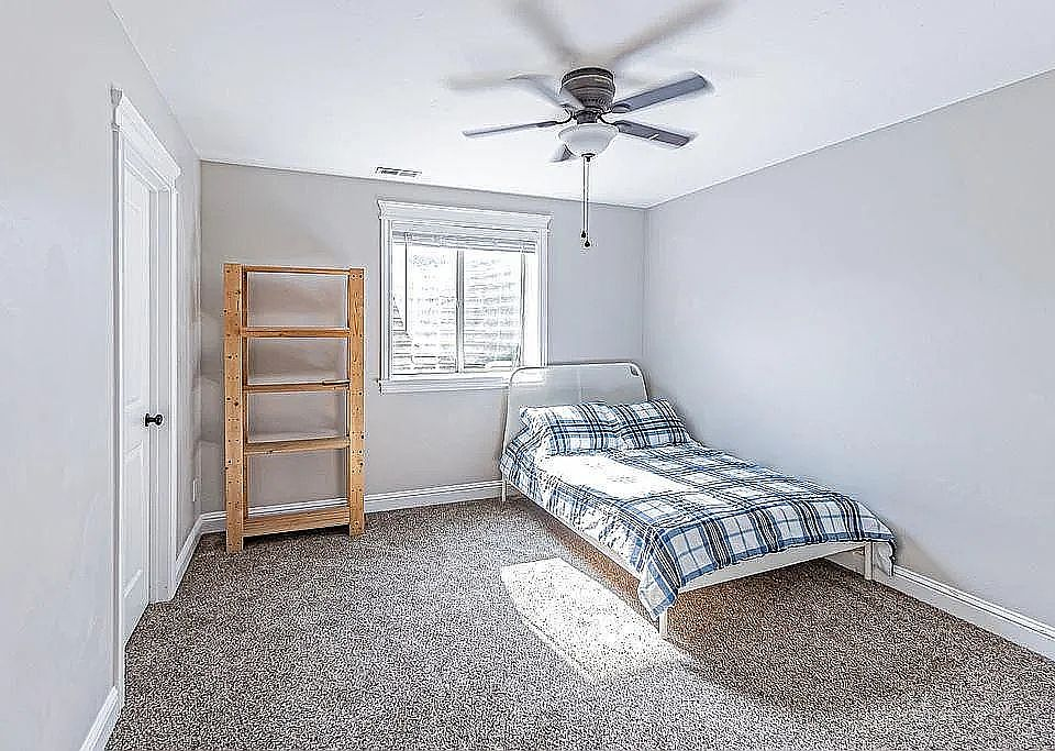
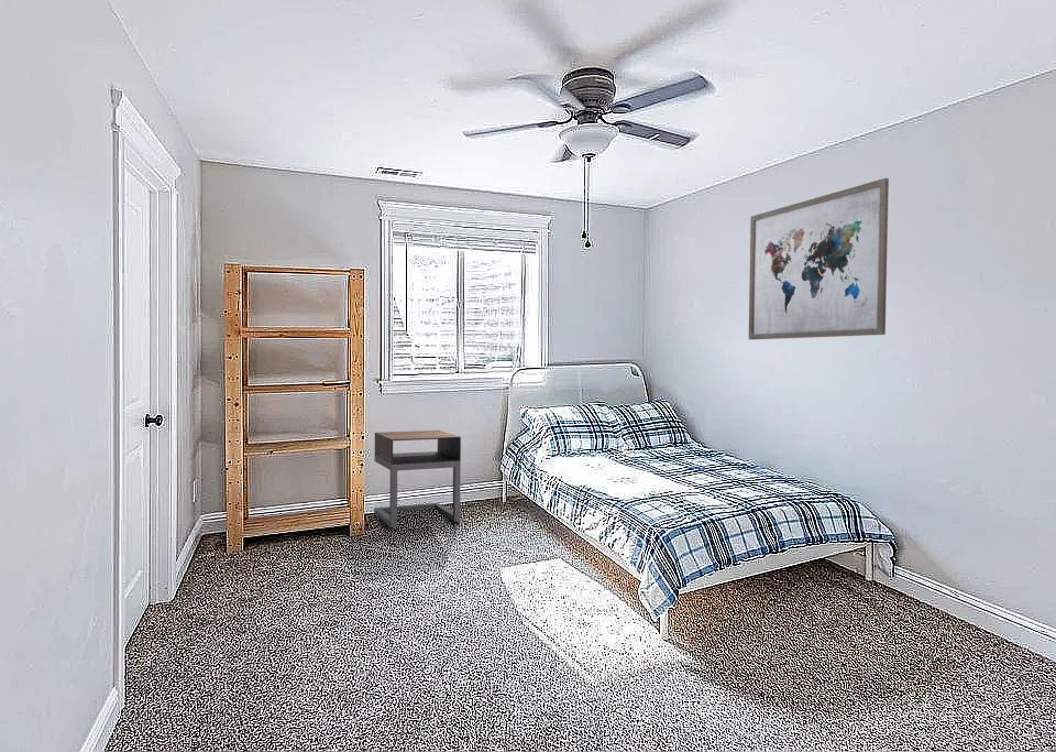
+ wall art [748,177,890,340]
+ nightstand [373,429,462,530]
